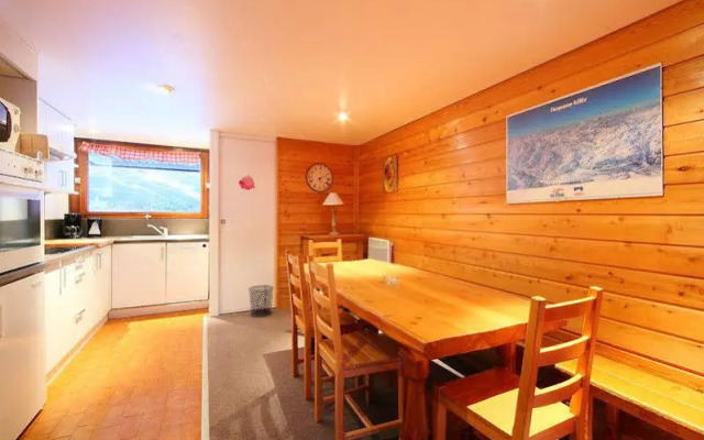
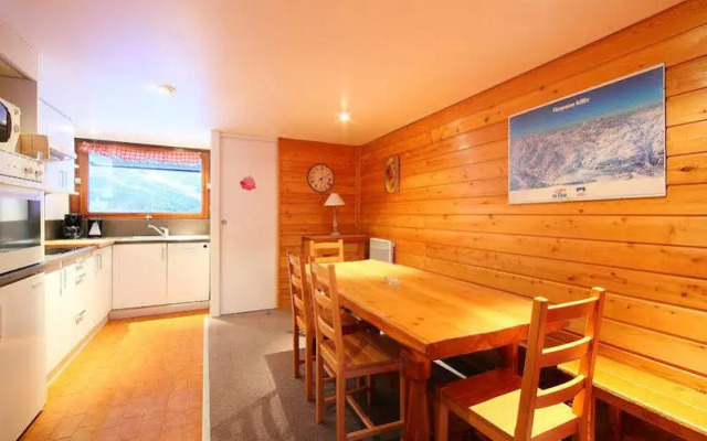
- waste bin [248,284,275,318]
